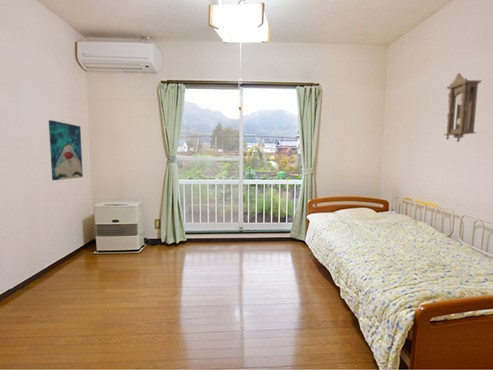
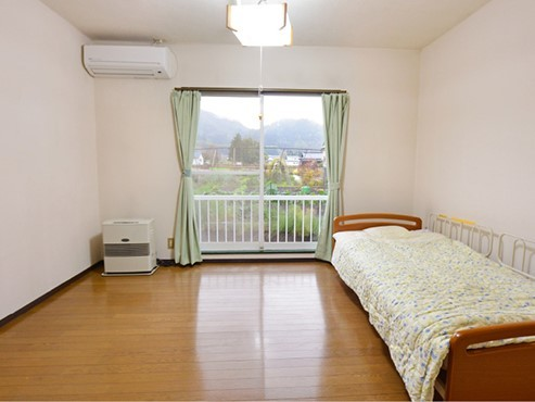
- pendulum clock [443,72,482,143]
- wall art [48,119,84,181]
